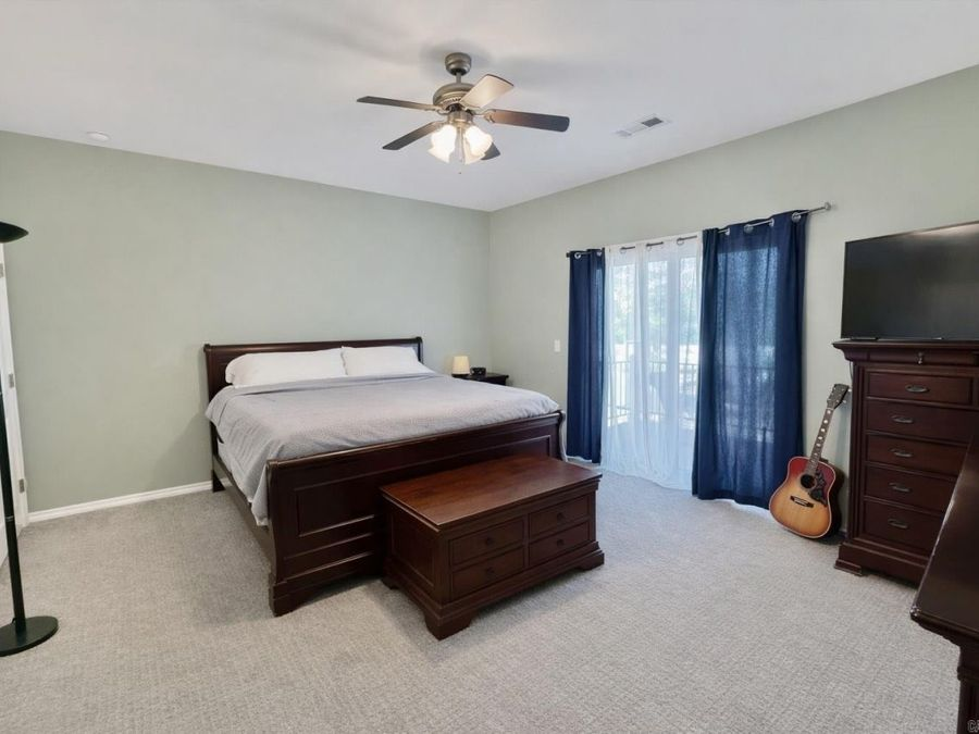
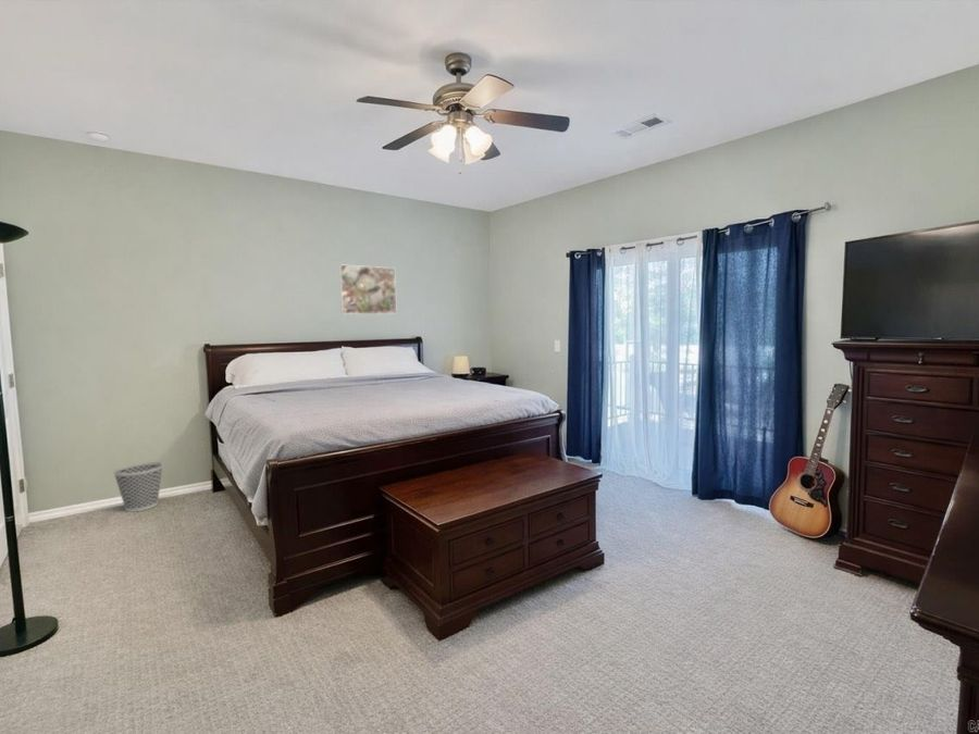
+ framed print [338,263,398,315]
+ wastebasket [112,461,164,513]
